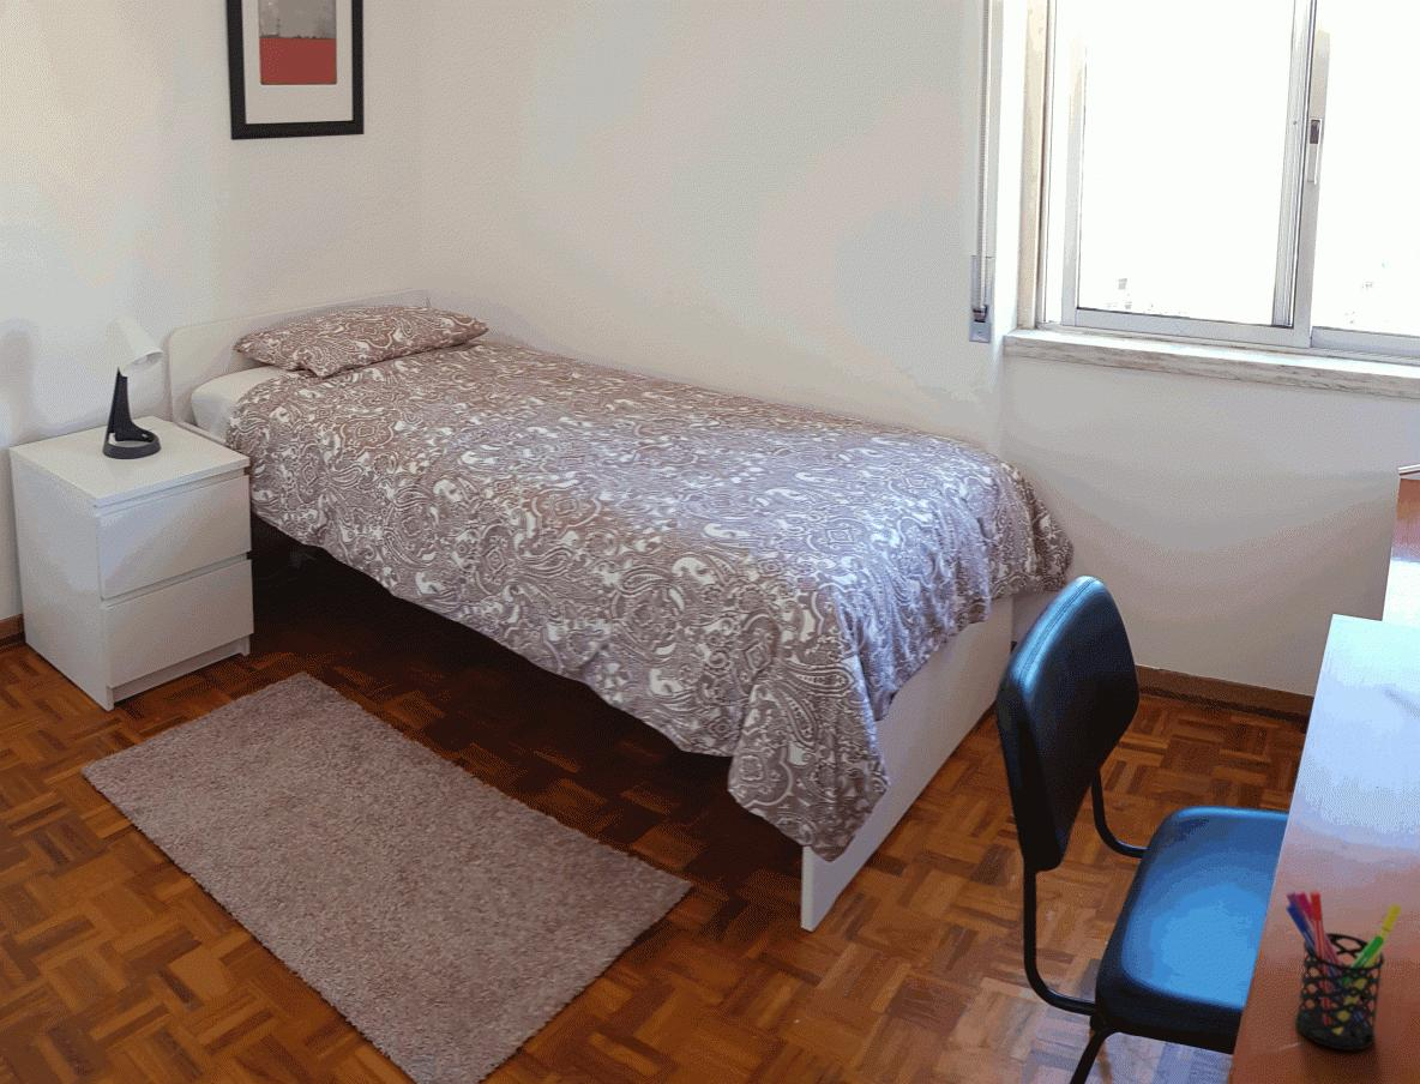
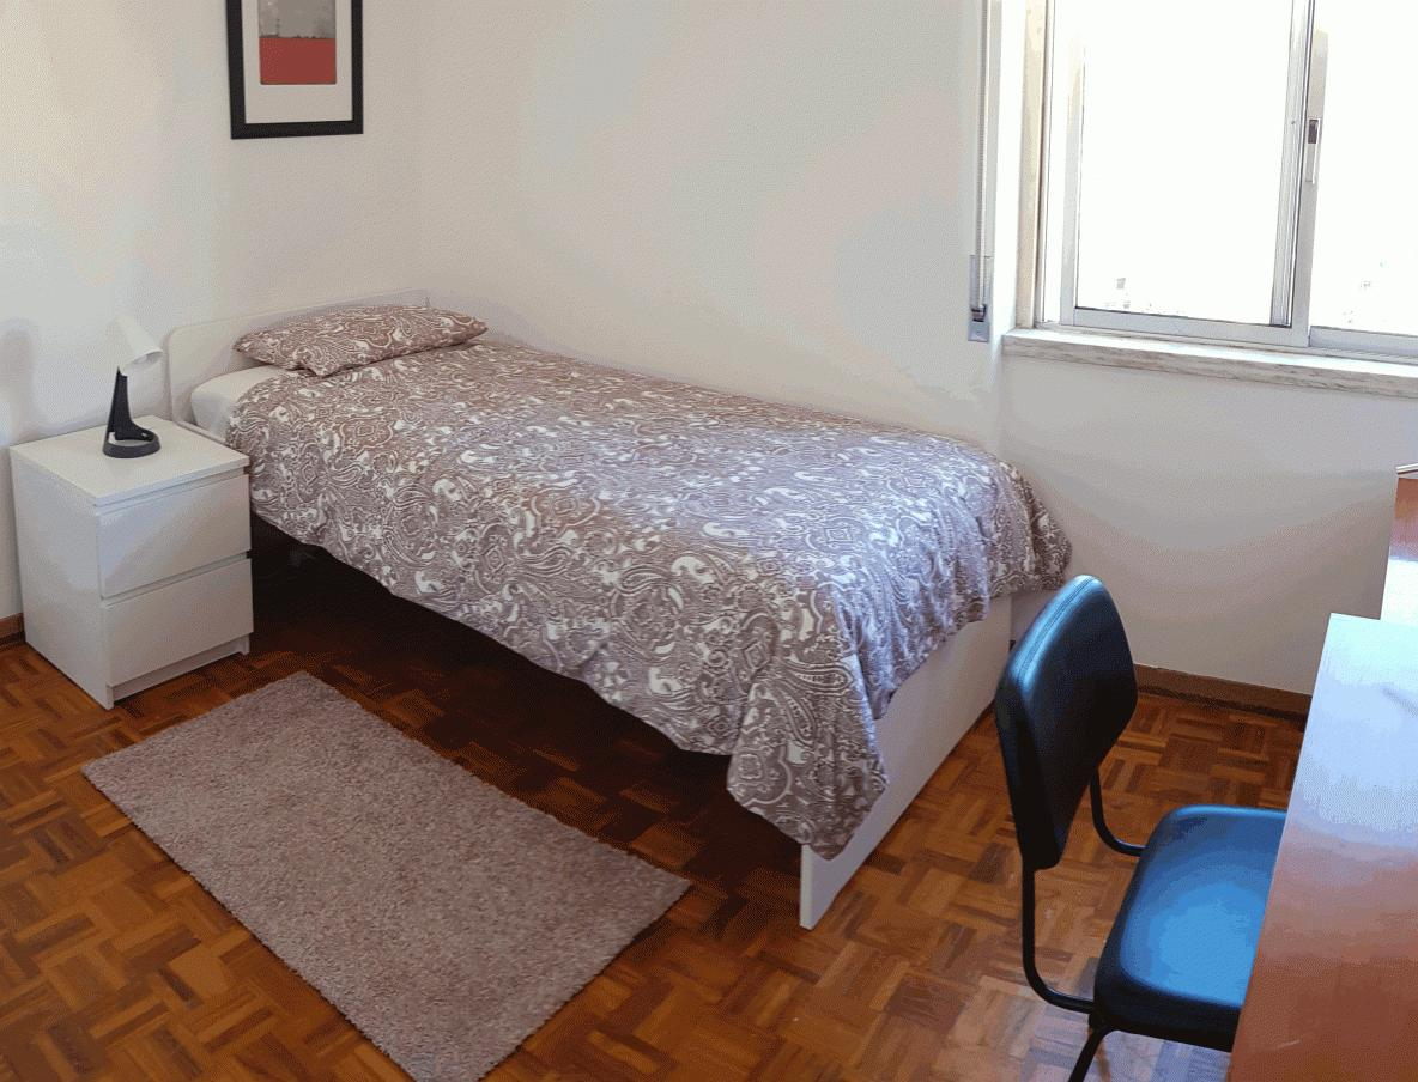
- pen holder [1284,890,1403,1052]
